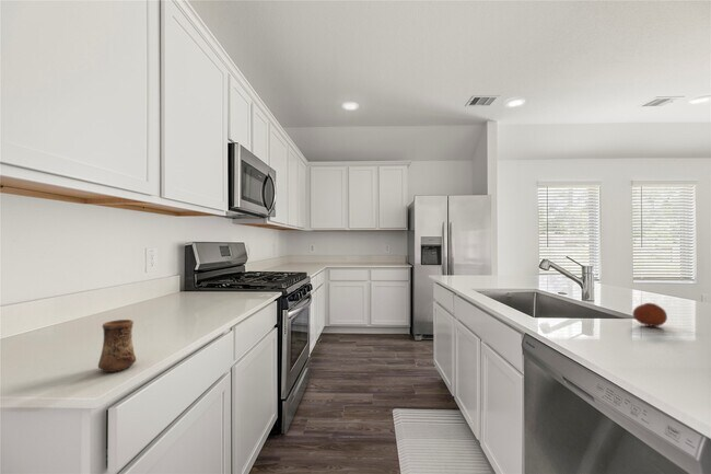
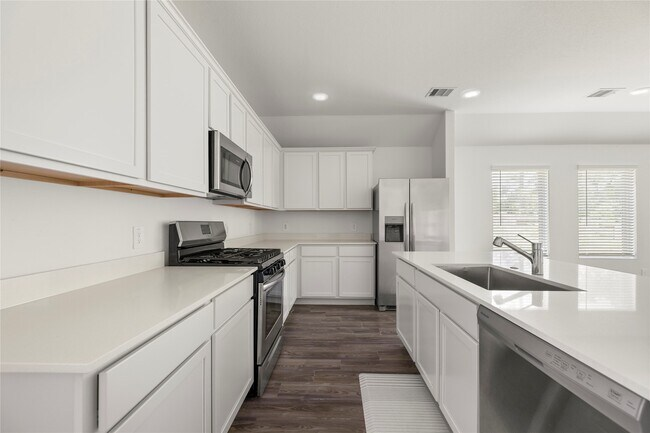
- cup [97,319,137,373]
- fruit [631,302,668,327]
